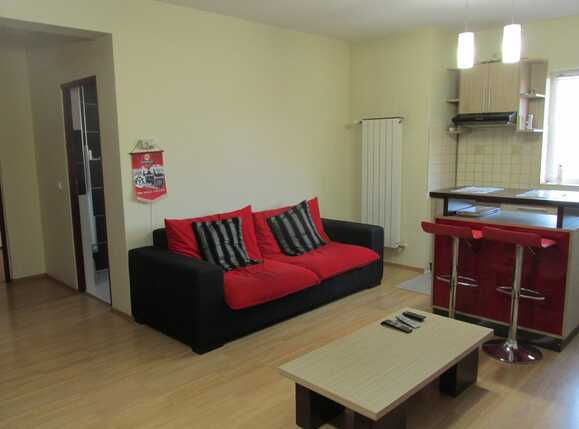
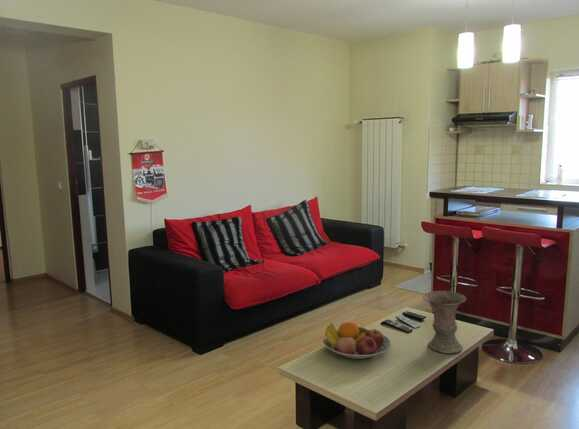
+ vase [422,290,467,354]
+ fruit bowl [322,321,392,360]
